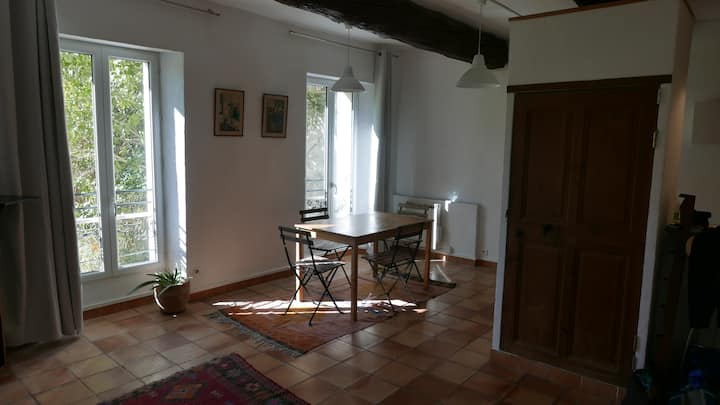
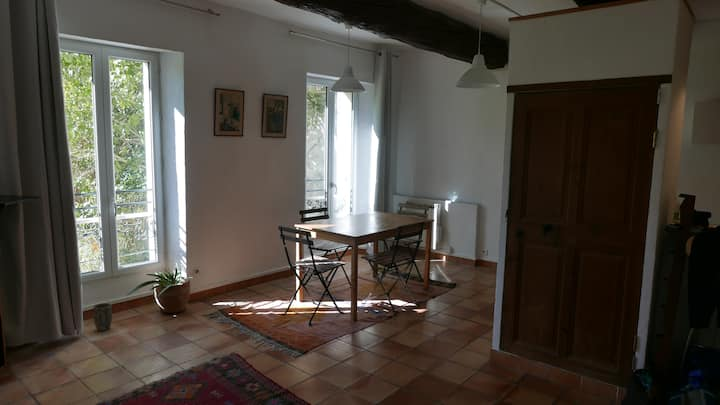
+ plant pot [92,302,113,332]
